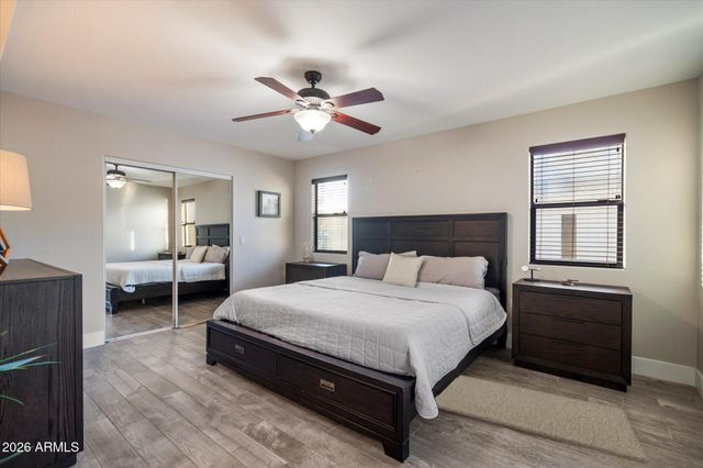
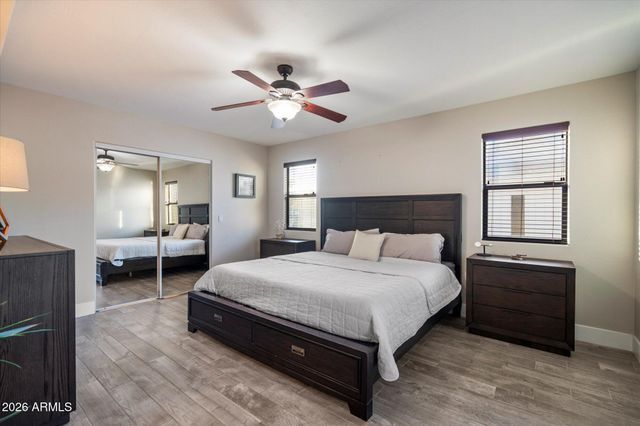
- rug [434,375,649,465]
